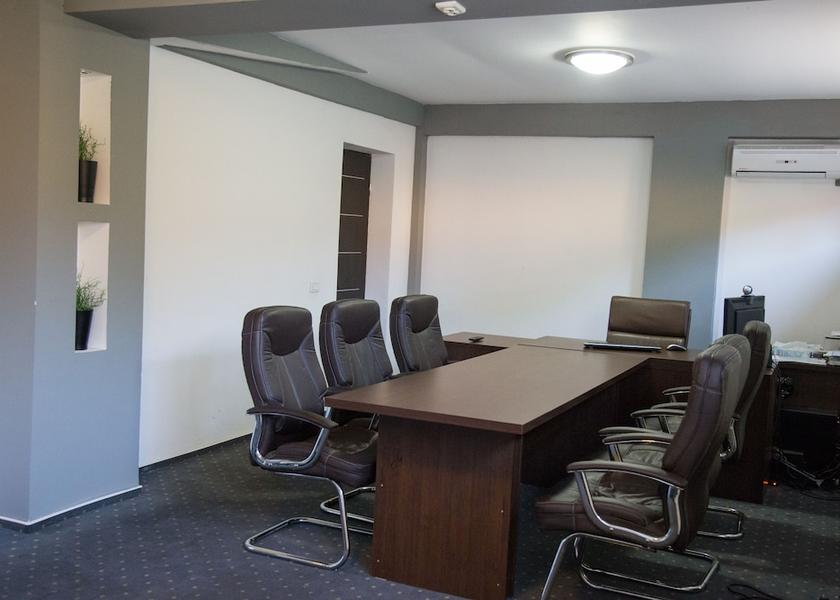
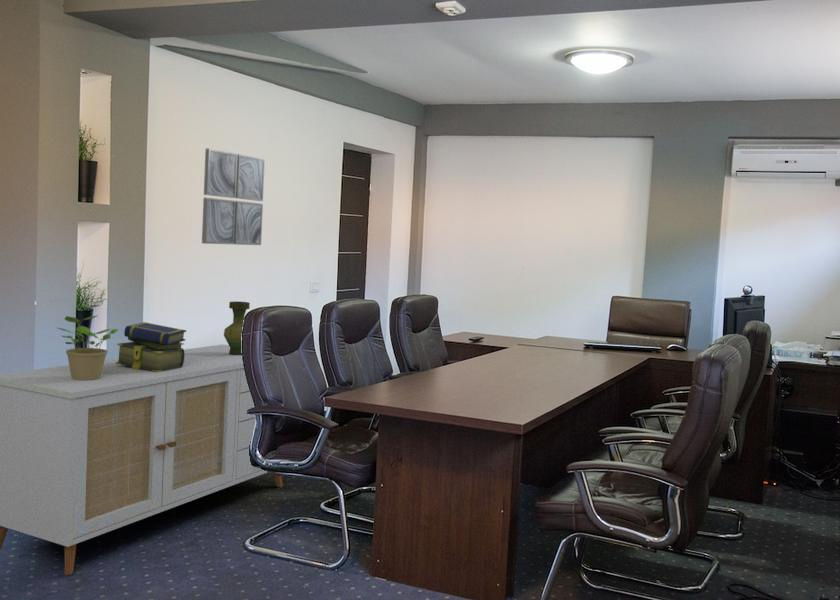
+ potted plant [57,315,119,380]
+ sideboard [0,343,284,576]
+ stack of books [115,321,187,373]
+ vase [223,300,251,355]
+ wall art [201,148,266,246]
